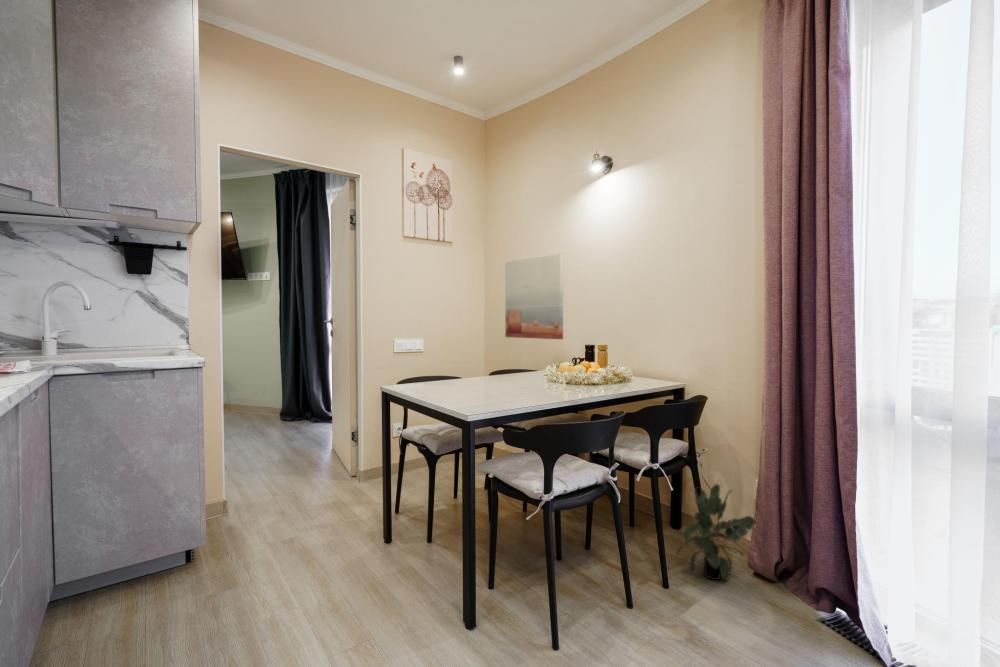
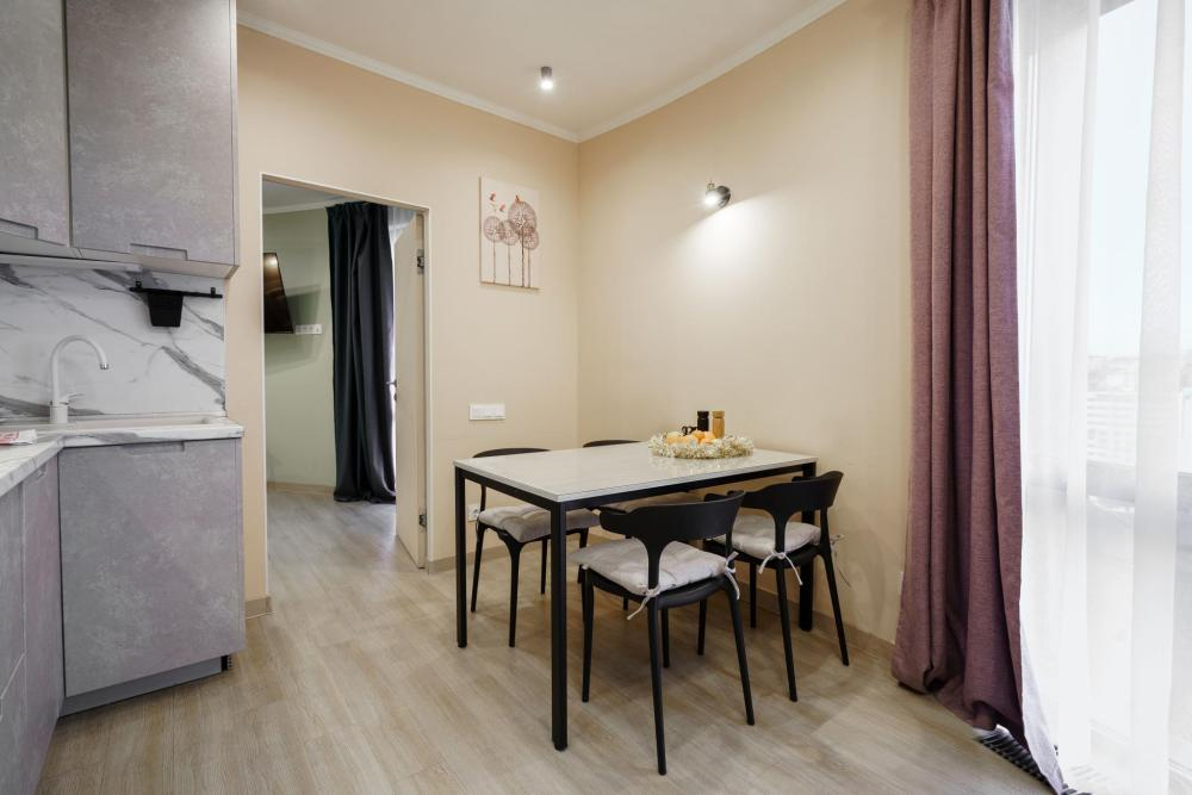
- potted plant [675,483,756,581]
- wall art [504,252,564,340]
